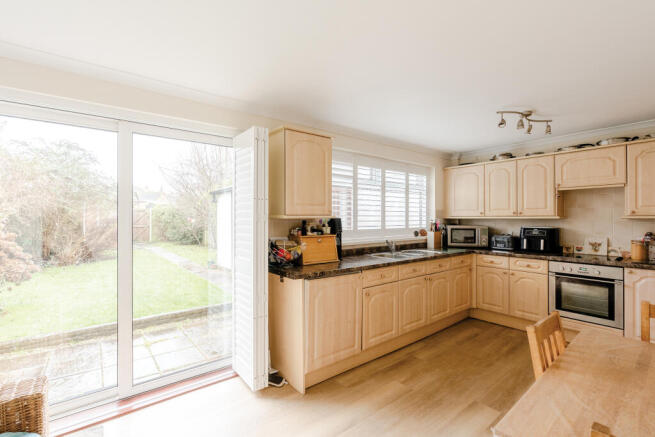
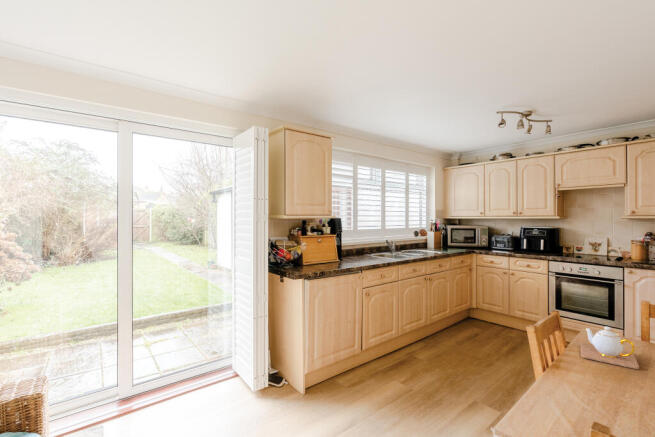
+ teapot [580,326,640,370]
